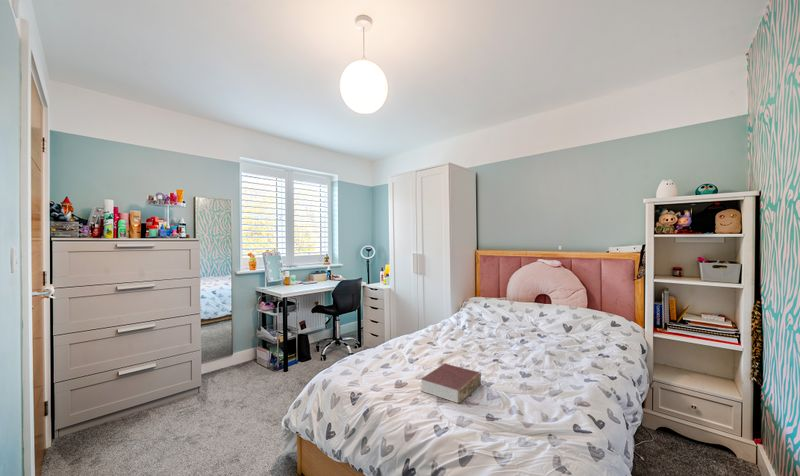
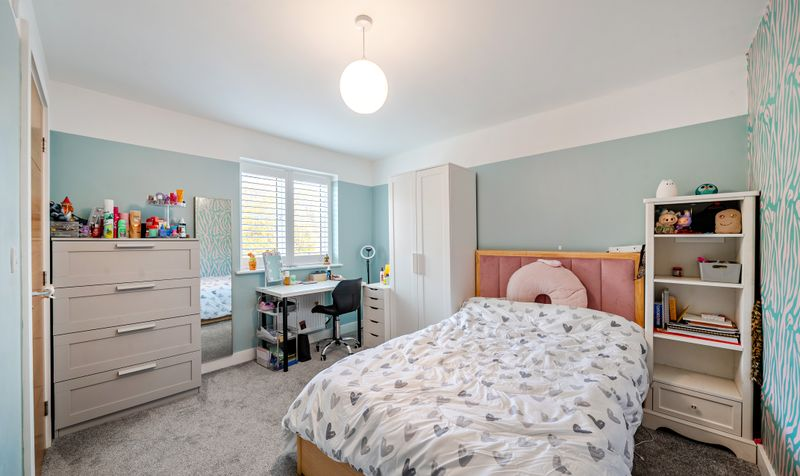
- book [420,362,482,404]
